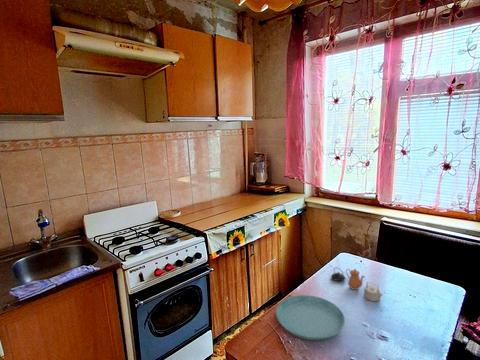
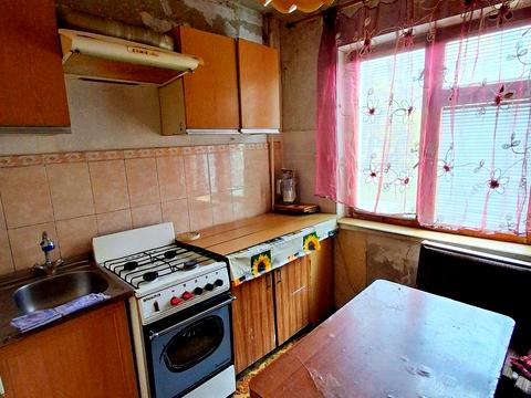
- saucer [275,294,346,341]
- teapot [330,267,384,302]
